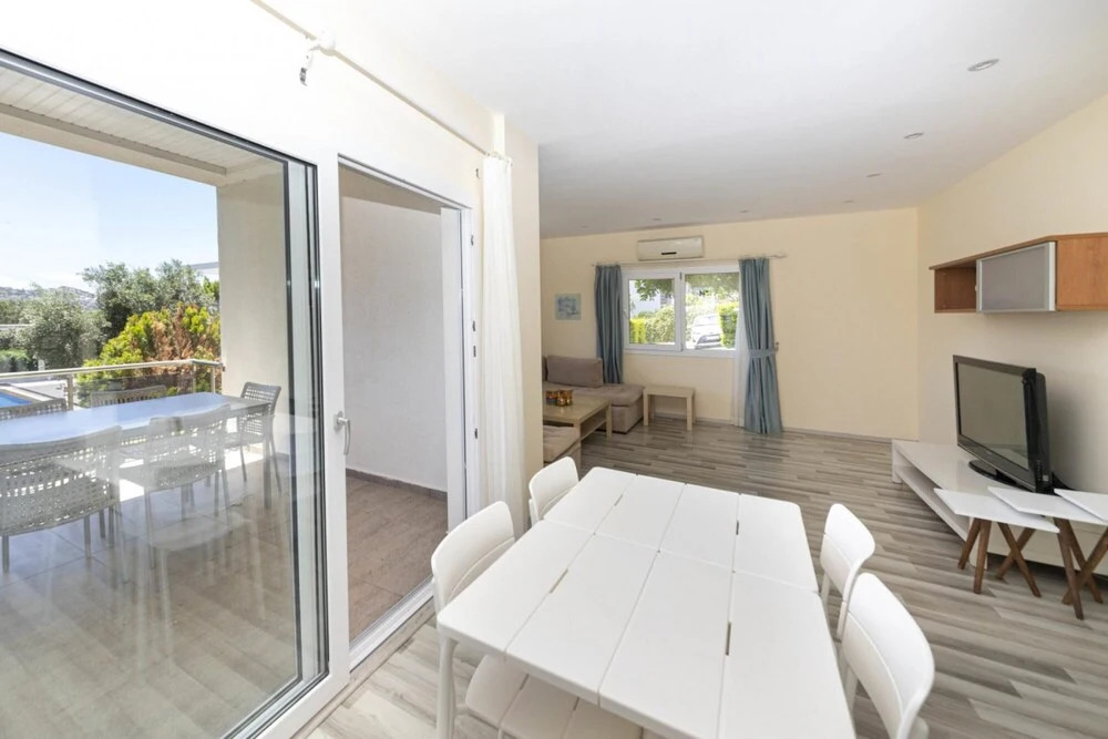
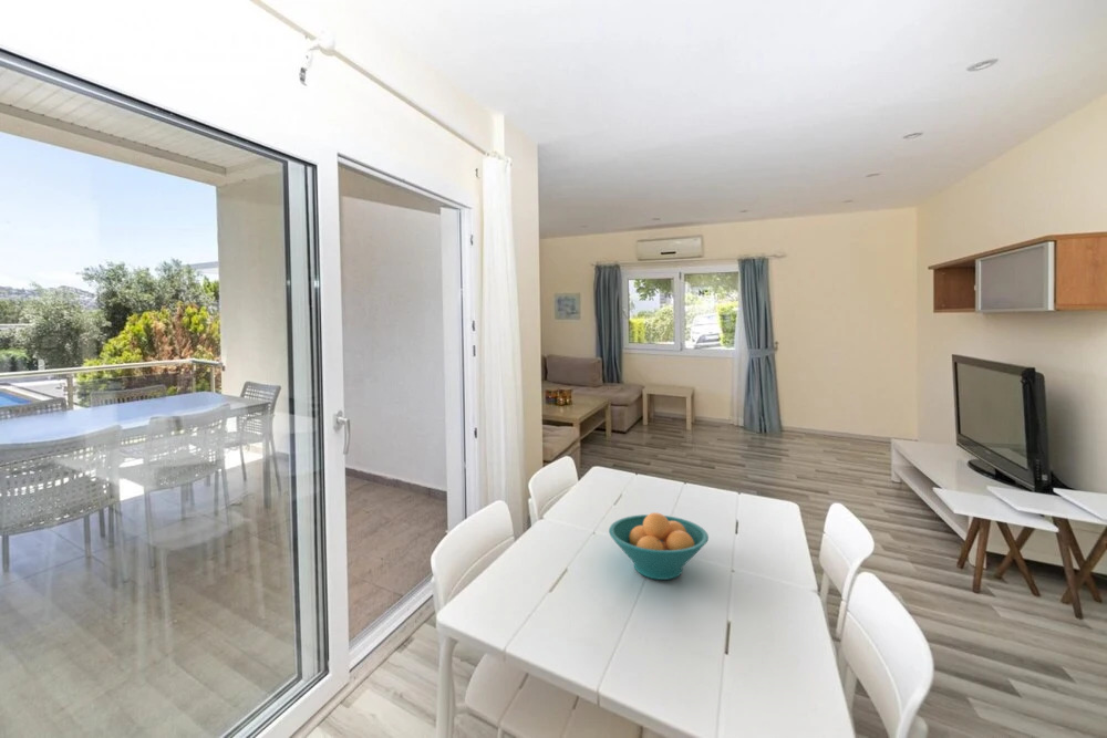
+ fruit bowl [608,511,710,581]
